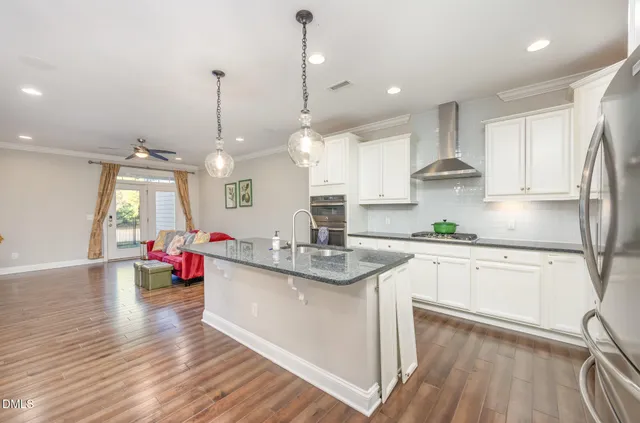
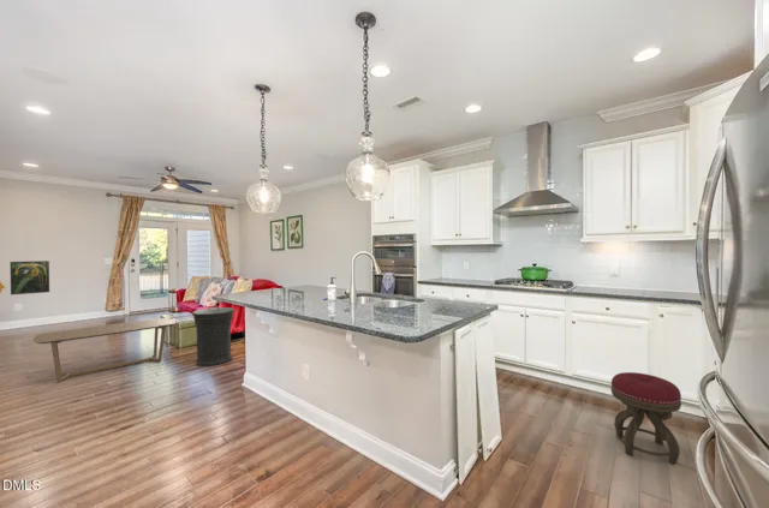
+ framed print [8,259,50,295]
+ coffee table [32,317,177,383]
+ trash can [191,305,236,367]
+ stool [610,371,682,465]
